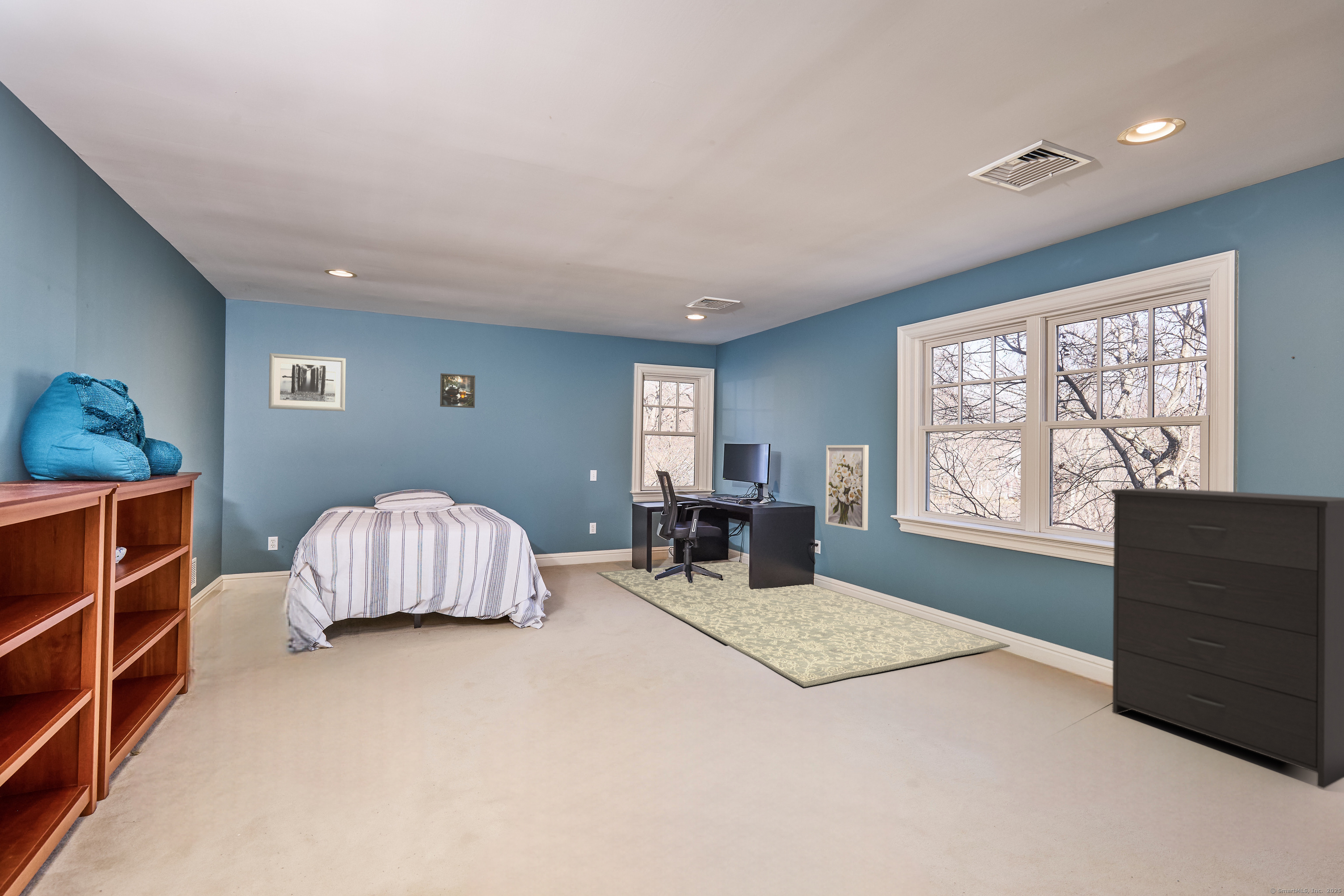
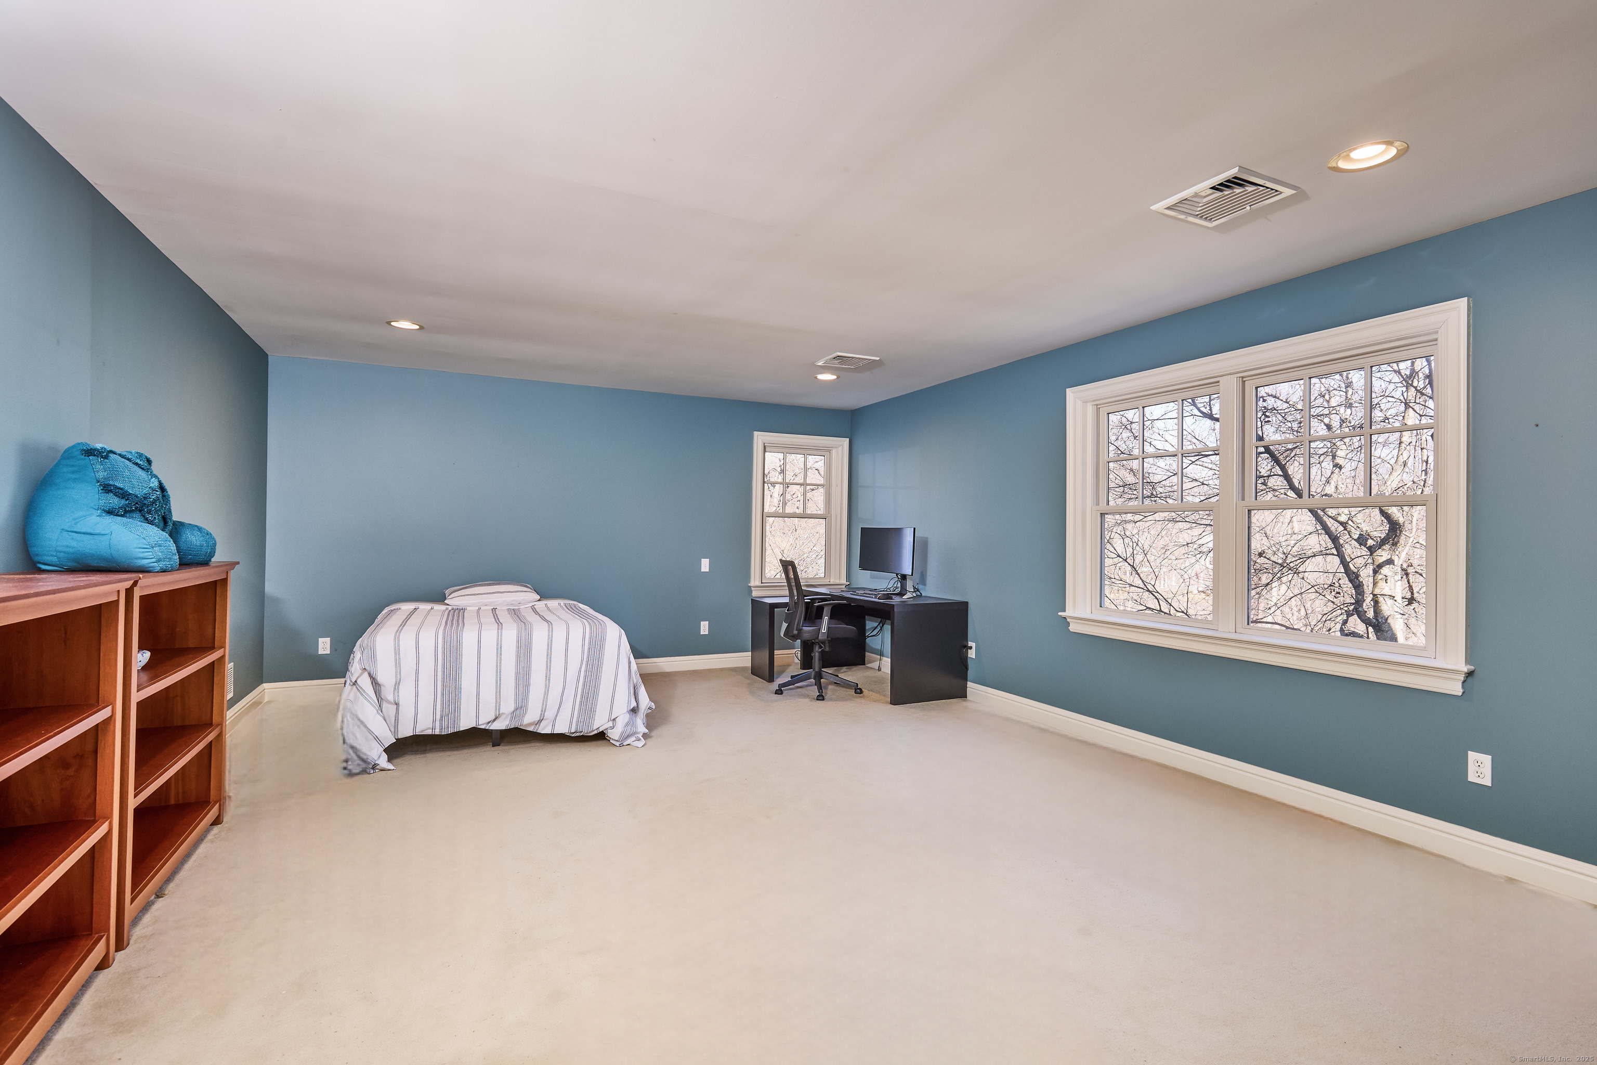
- wall art [268,353,346,412]
- wall art [825,444,869,531]
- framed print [440,373,476,408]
- dresser [1111,487,1344,789]
- rug [596,561,1010,688]
